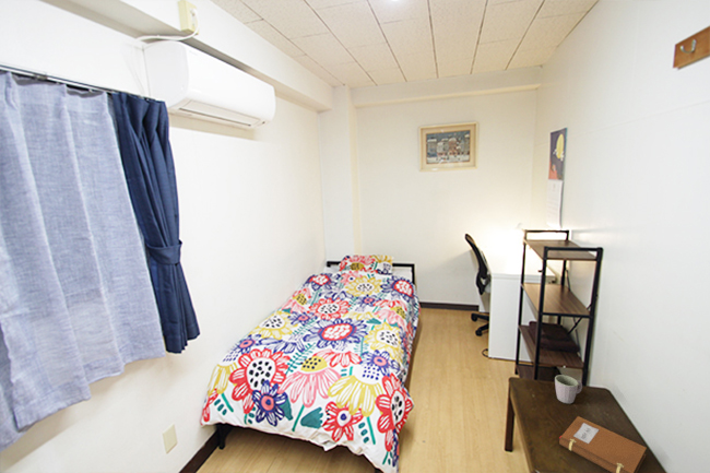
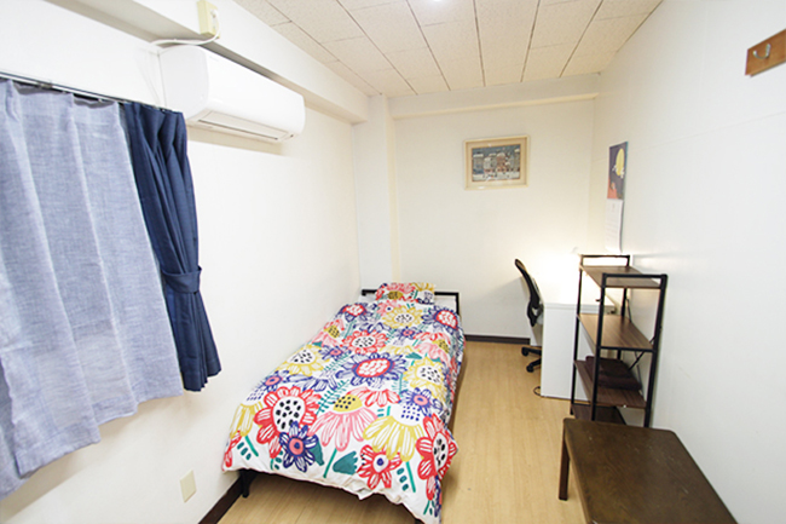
- notebook [558,415,648,473]
- mug [554,374,583,404]
